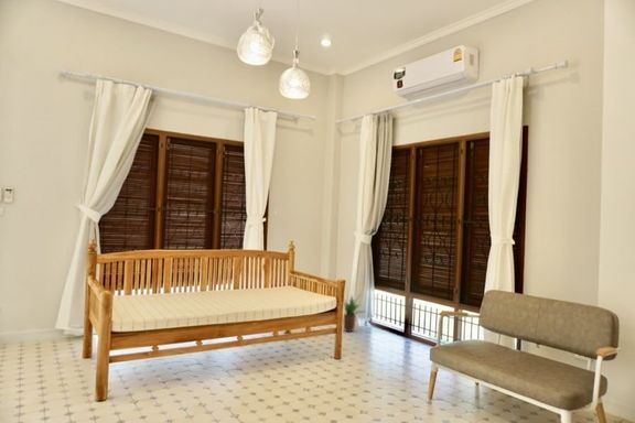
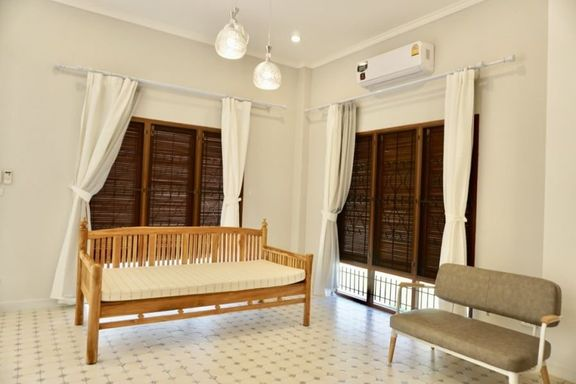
- potted plant [343,293,367,334]
